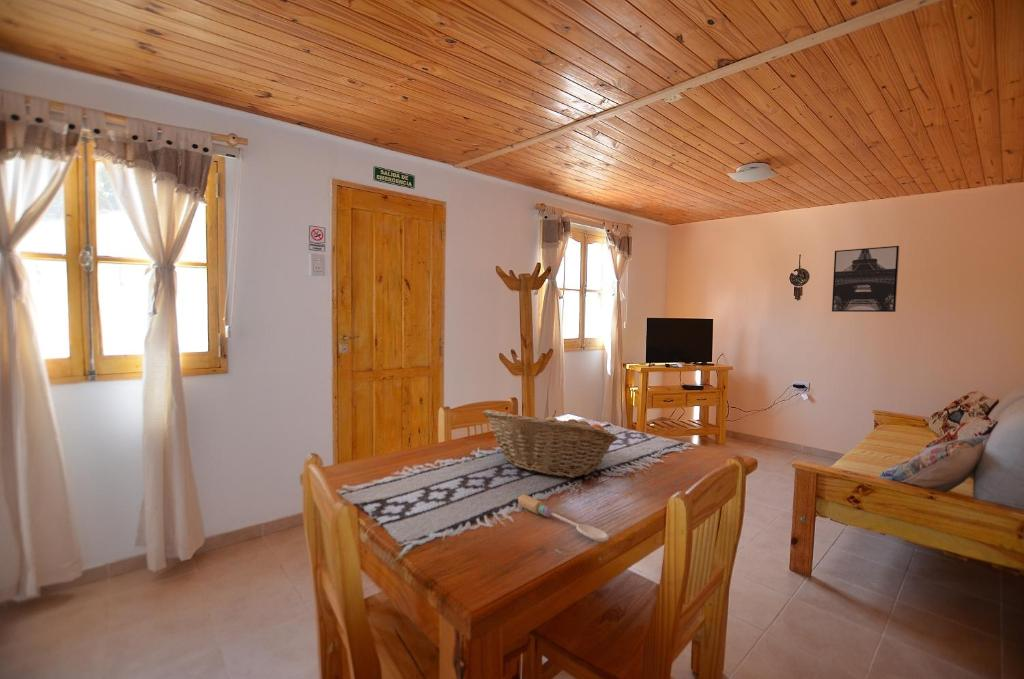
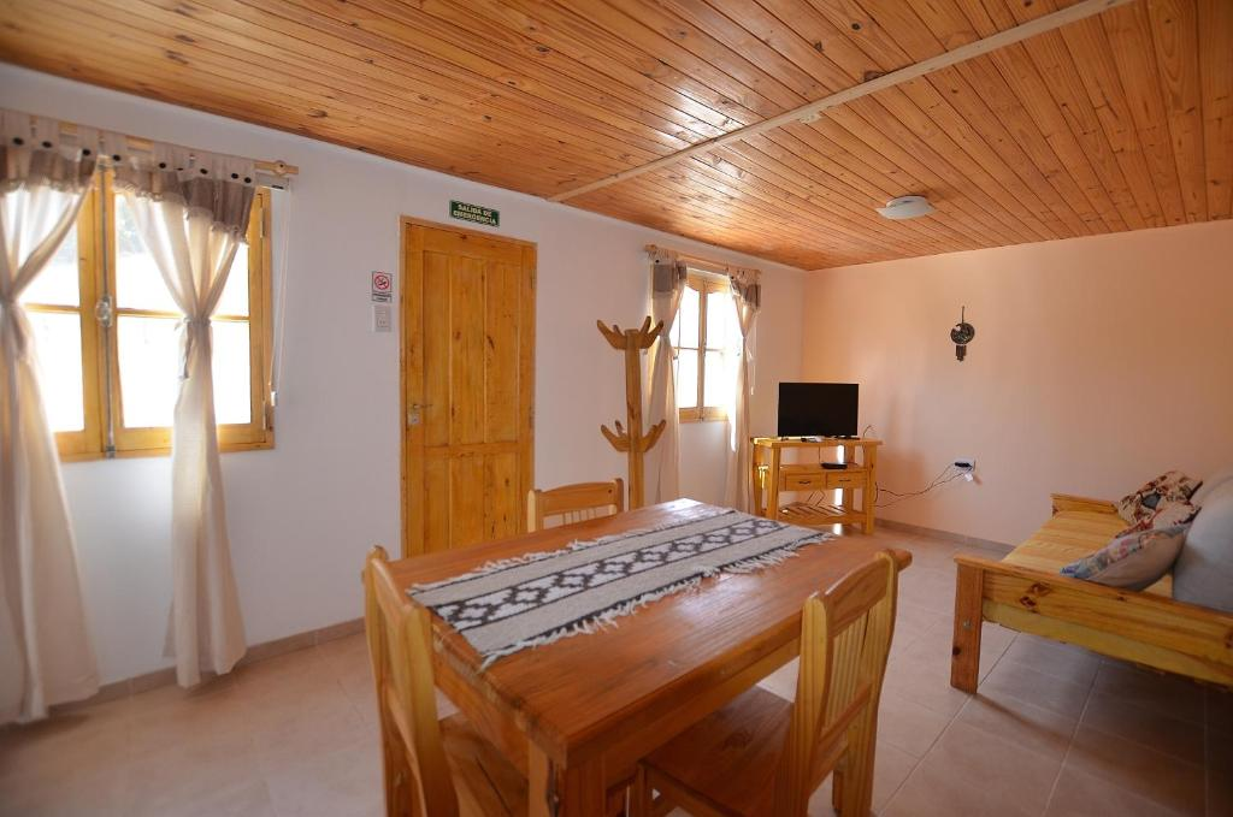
- fruit basket [482,409,619,479]
- wall art [831,245,900,313]
- spoon [517,493,610,543]
